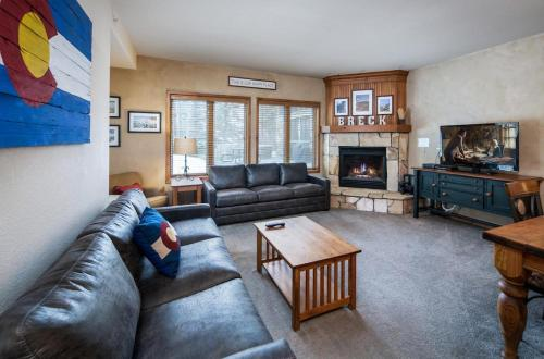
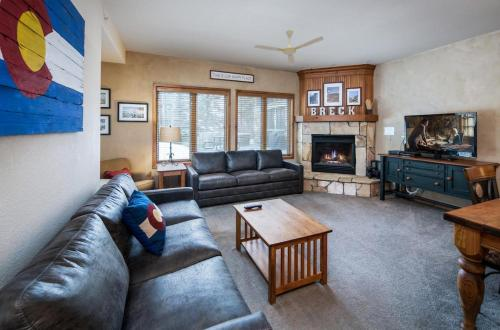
+ ceiling fan [253,29,325,66]
